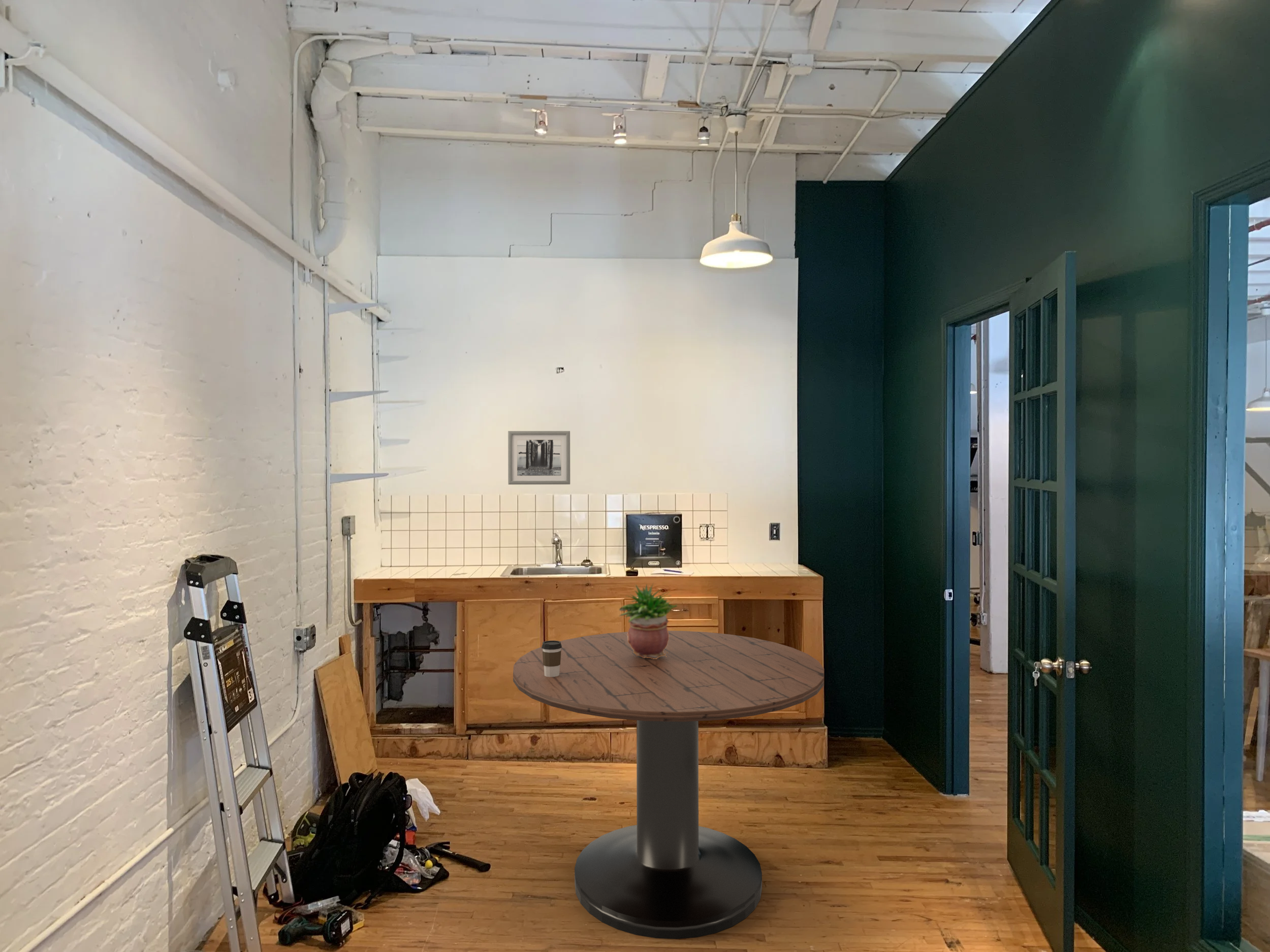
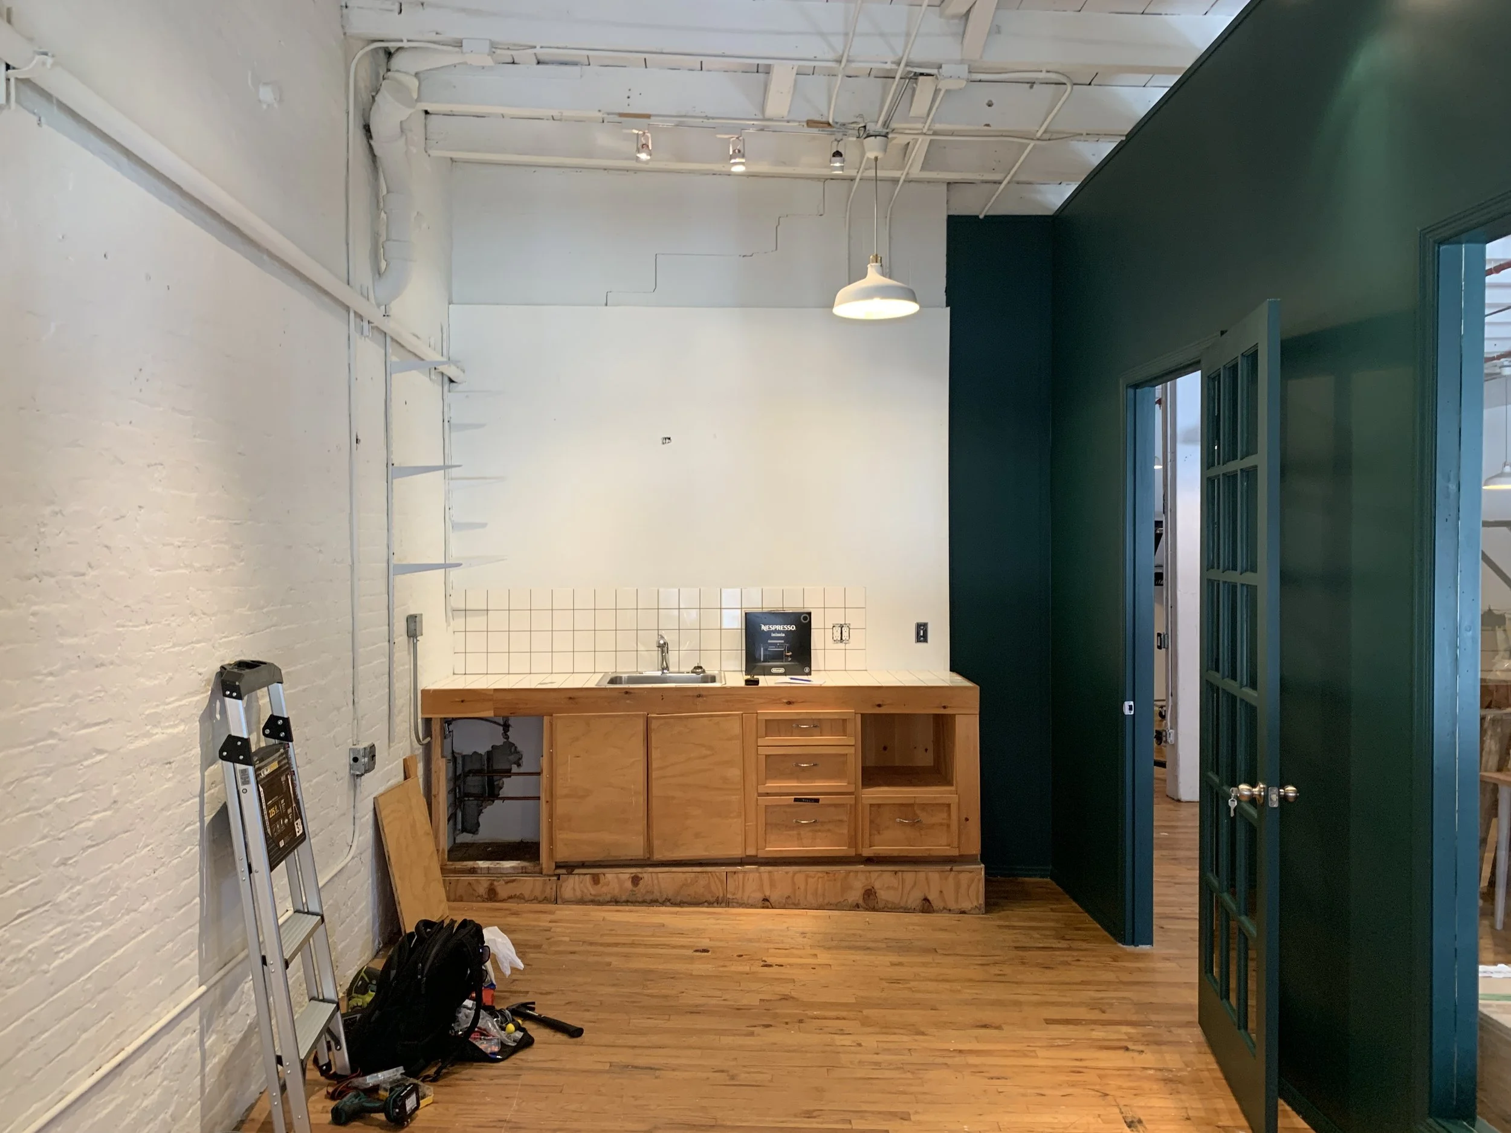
- potted plant [618,583,679,659]
- dining table [513,630,824,939]
- wall art [507,431,570,485]
- coffee cup [542,640,562,677]
